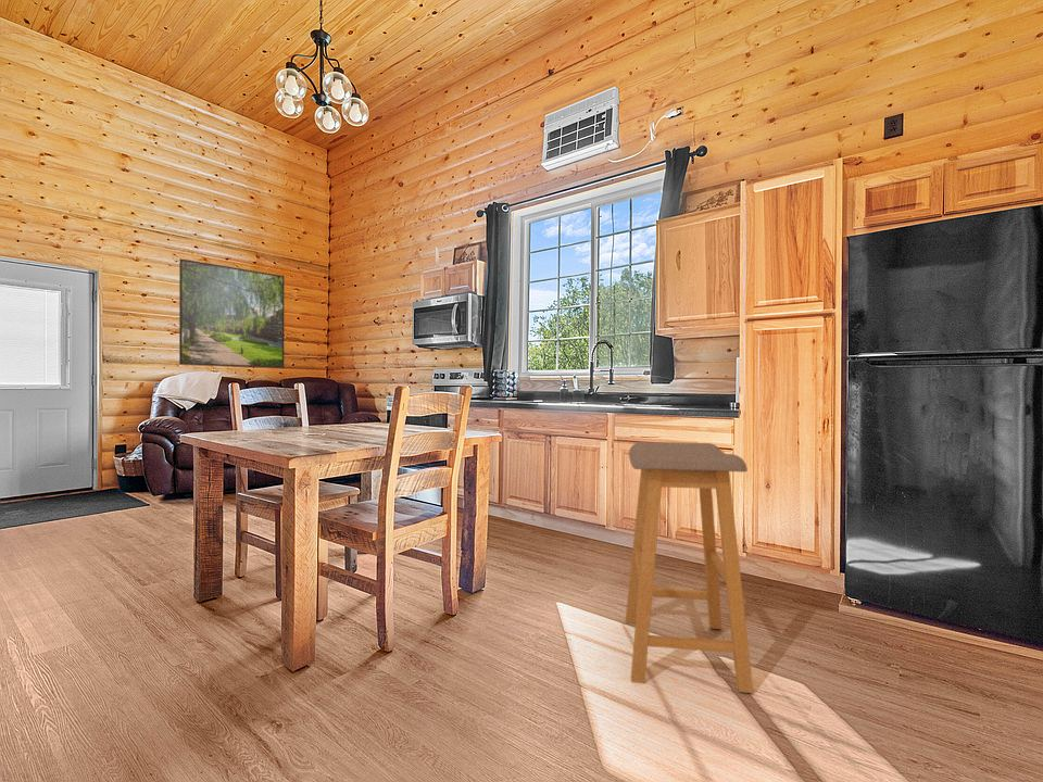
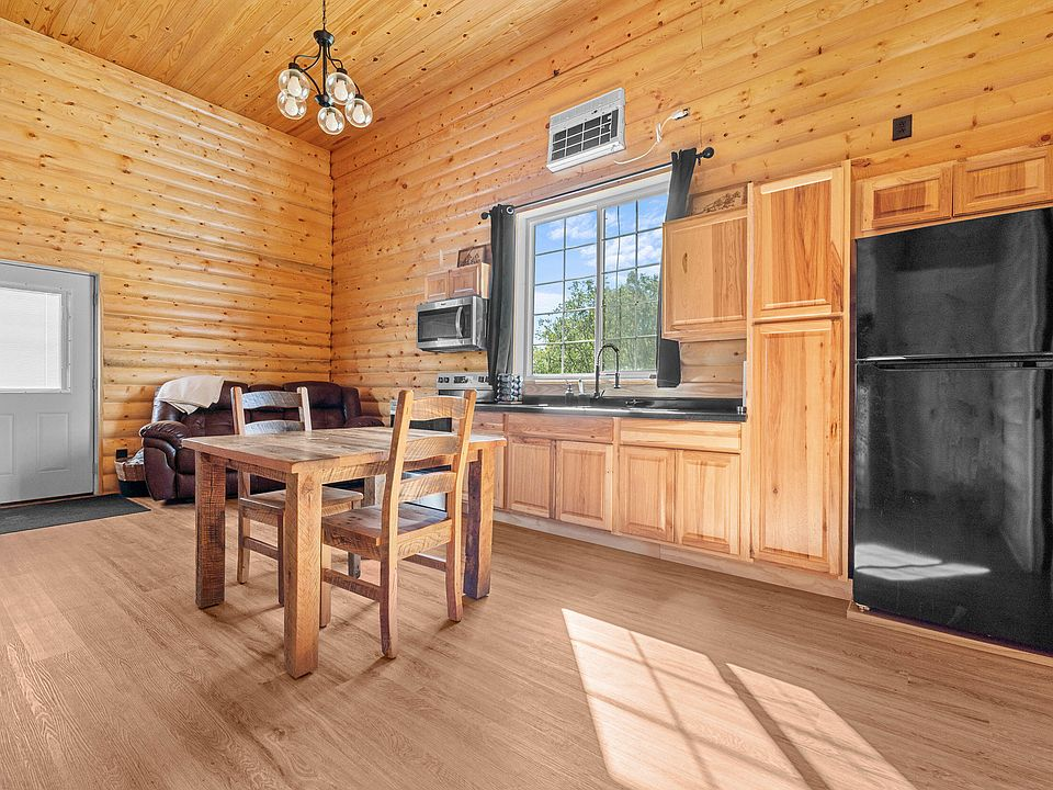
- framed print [178,257,286,369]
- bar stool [625,441,754,694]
